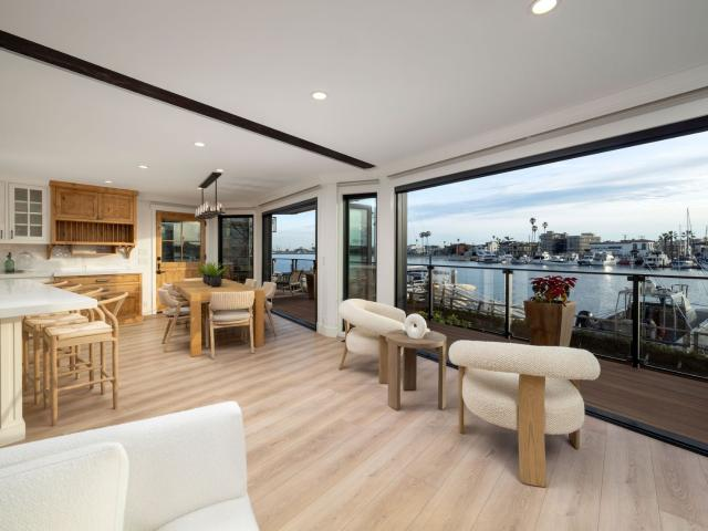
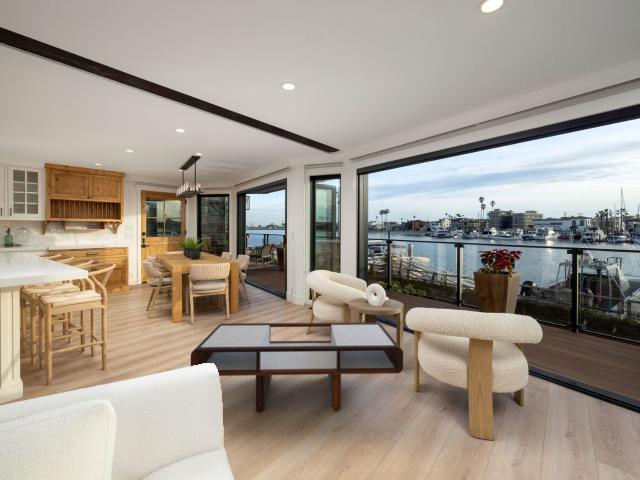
+ coffee table [190,321,404,412]
